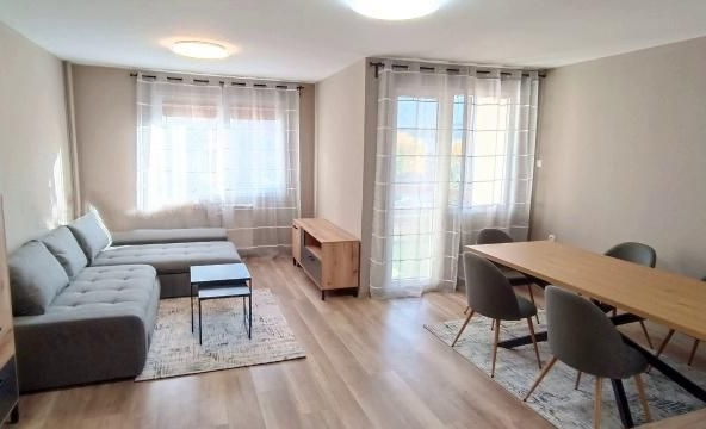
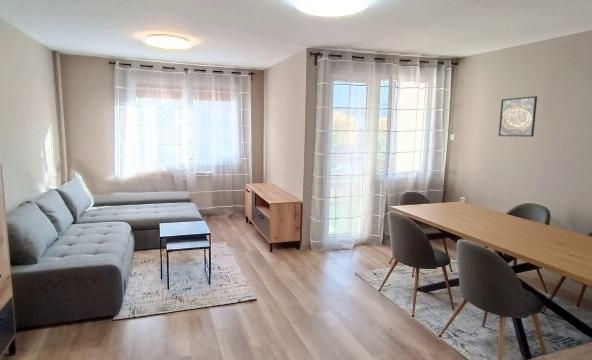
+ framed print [498,95,538,138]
